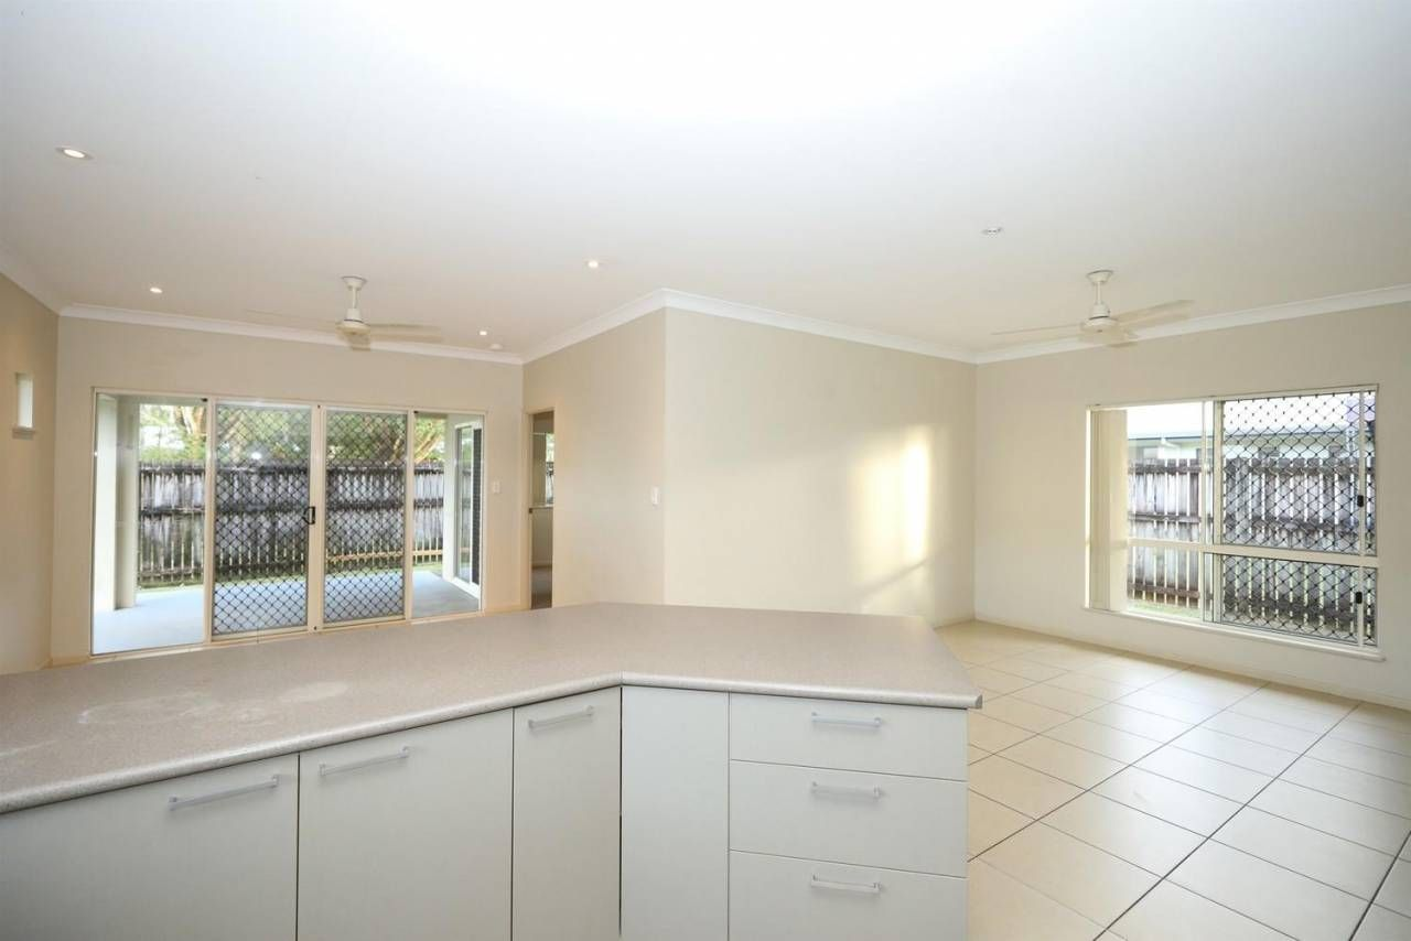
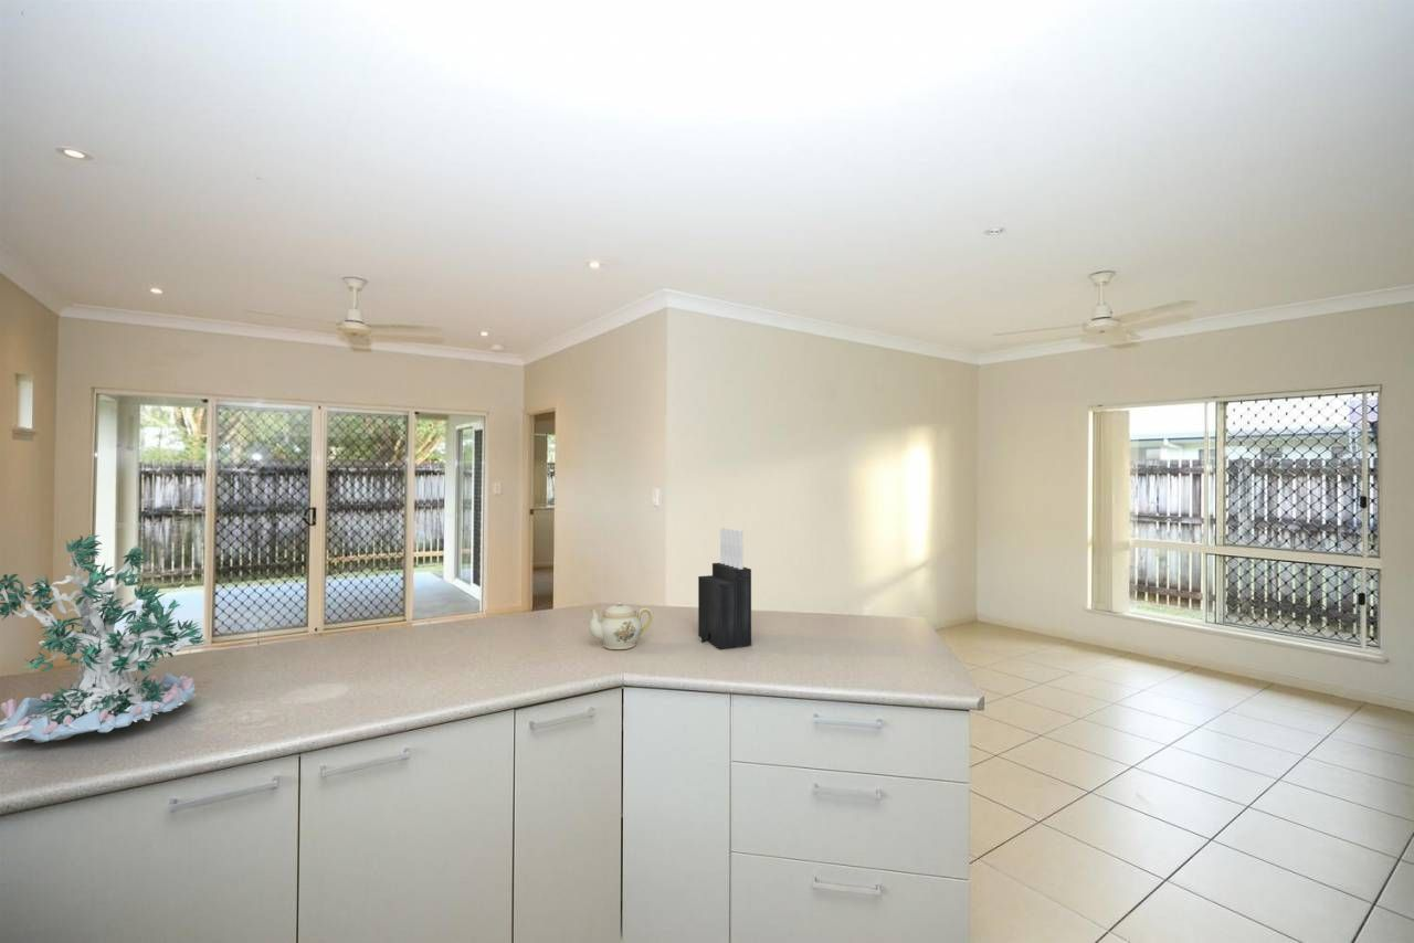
+ knife block [697,527,752,650]
+ teapot [588,601,654,650]
+ plant [0,533,205,743]
